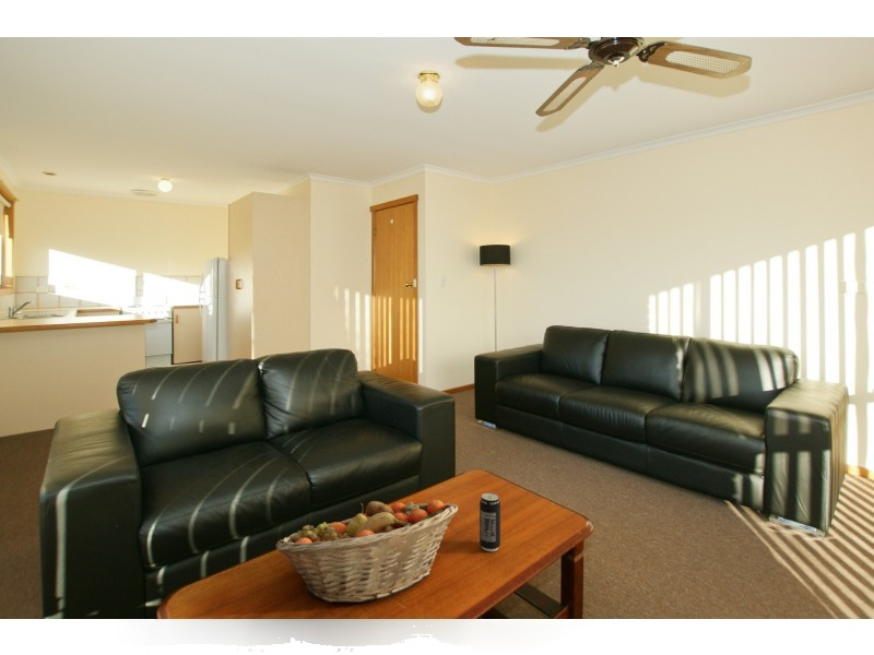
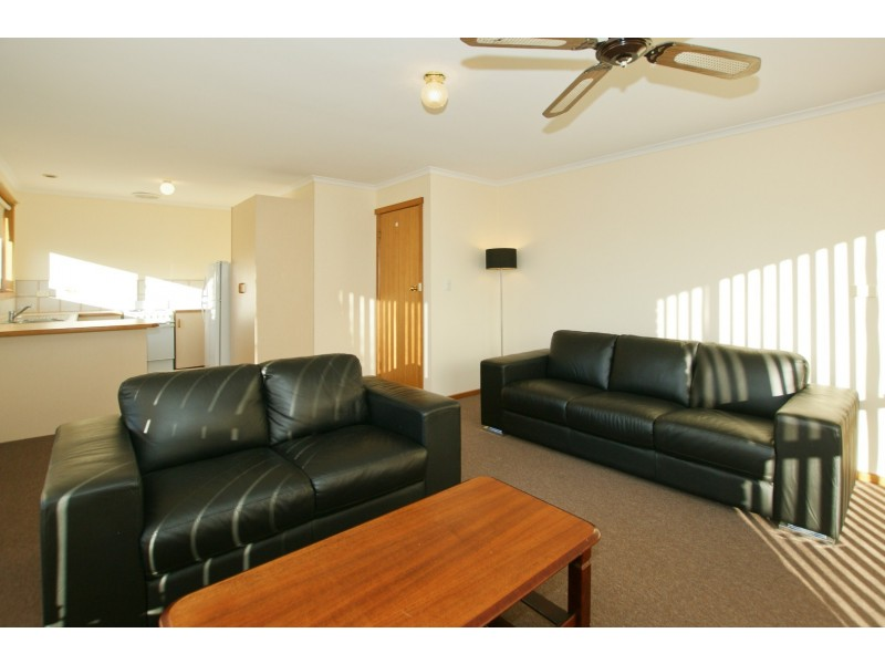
- fruit basket [275,499,459,604]
- beverage can [479,492,501,552]
